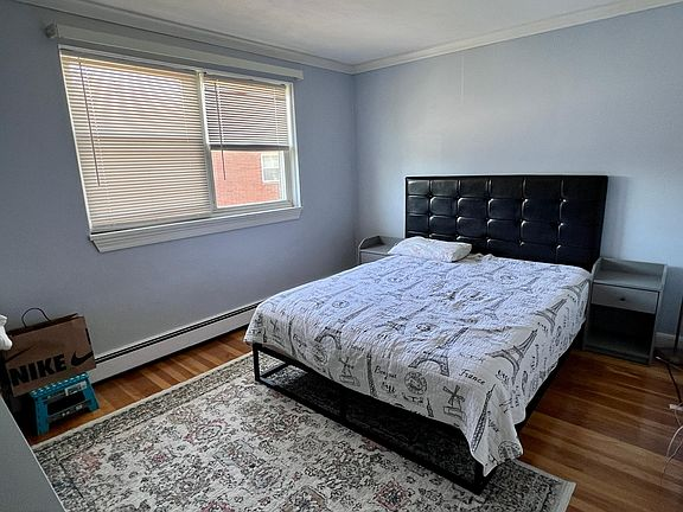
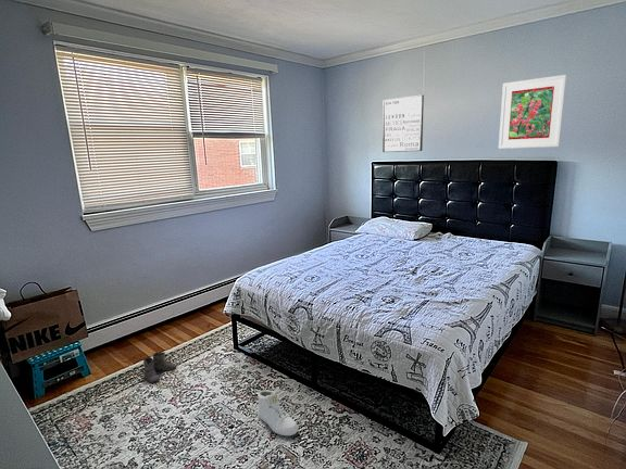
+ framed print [498,74,567,150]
+ boots [140,351,177,384]
+ wall art [381,93,425,153]
+ sneaker [256,389,299,436]
